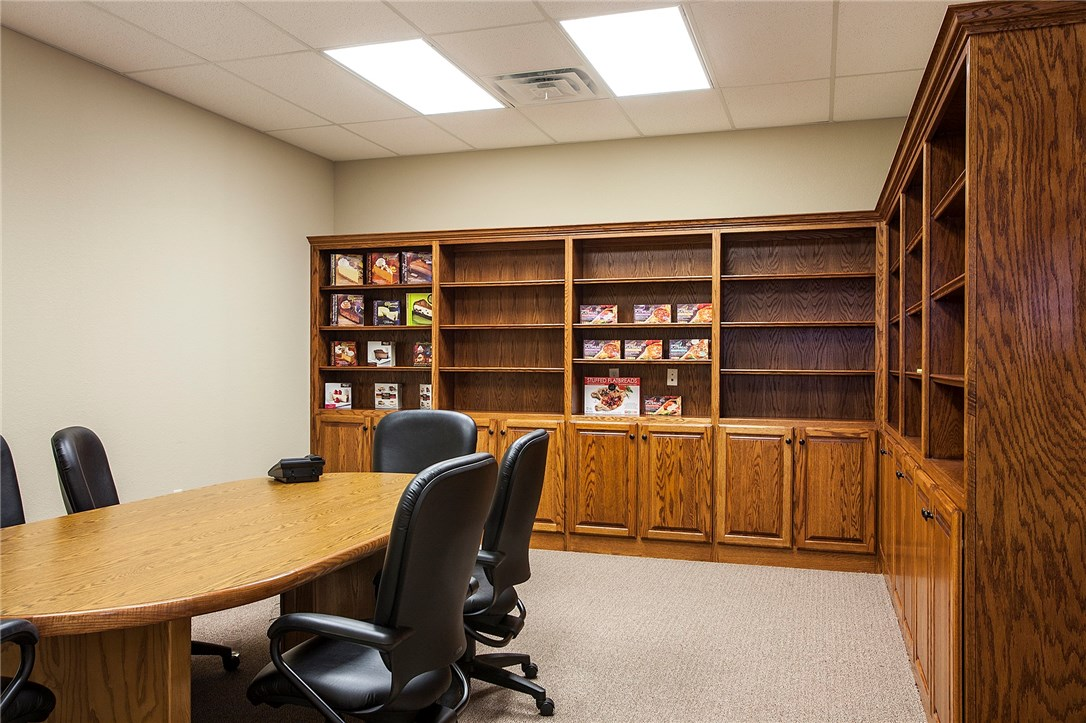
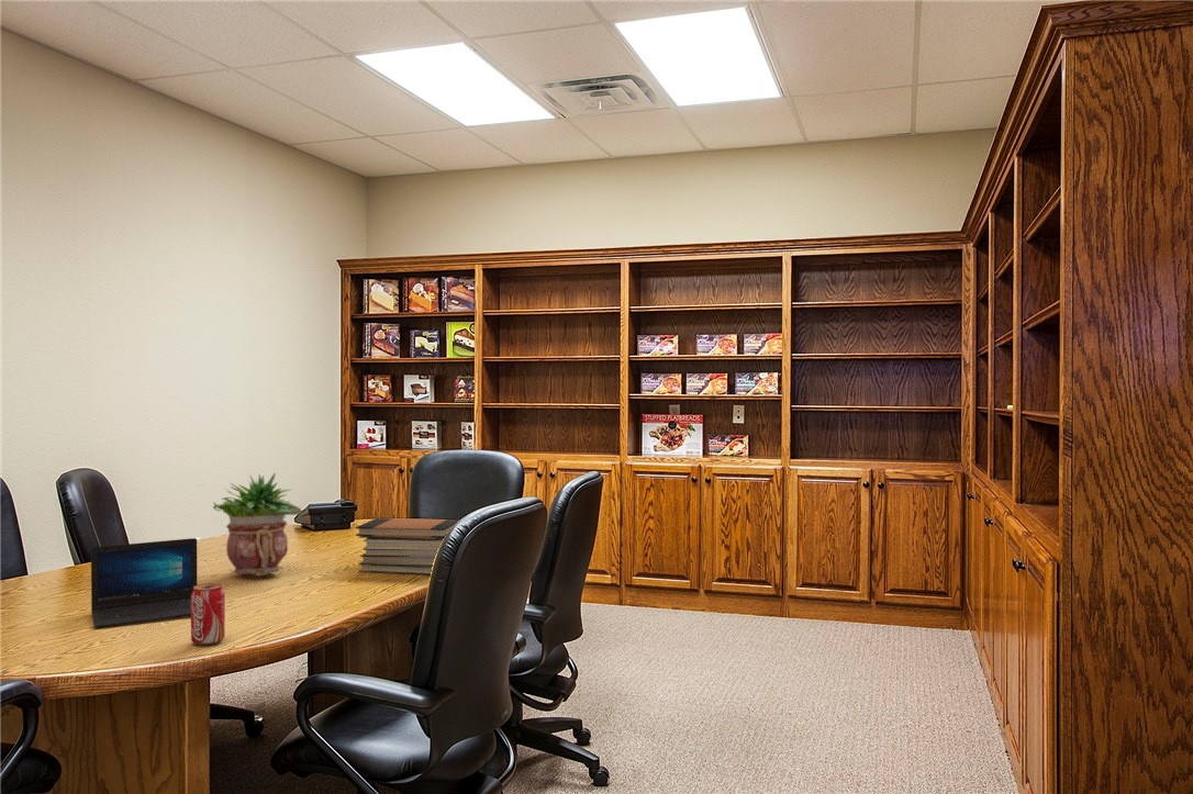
+ laptop [90,537,199,629]
+ book stack [355,517,460,575]
+ potted plant [211,472,303,578]
+ beverage can [190,582,226,647]
